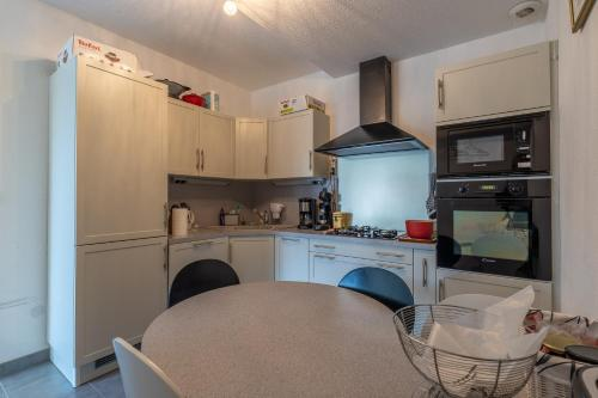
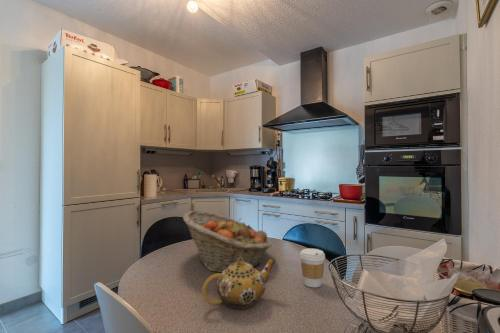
+ fruit basket [182,210,273,273]
+ teapot [201,257,277,310]
+ coffee cup [299,247,326,288]
